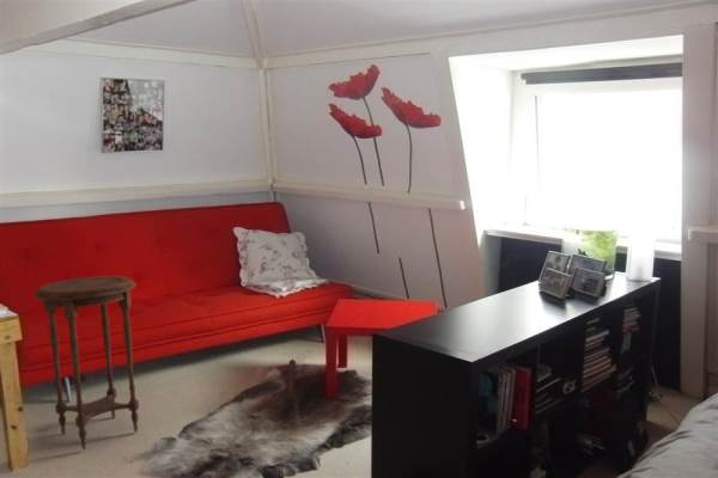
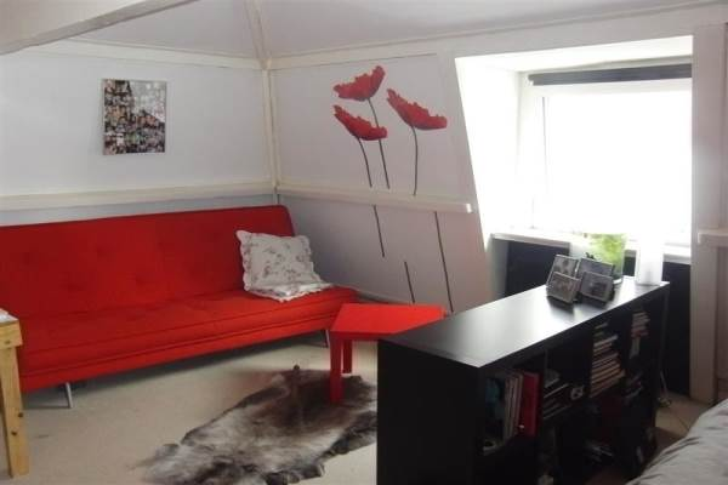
- side table [34,275,140,451]
